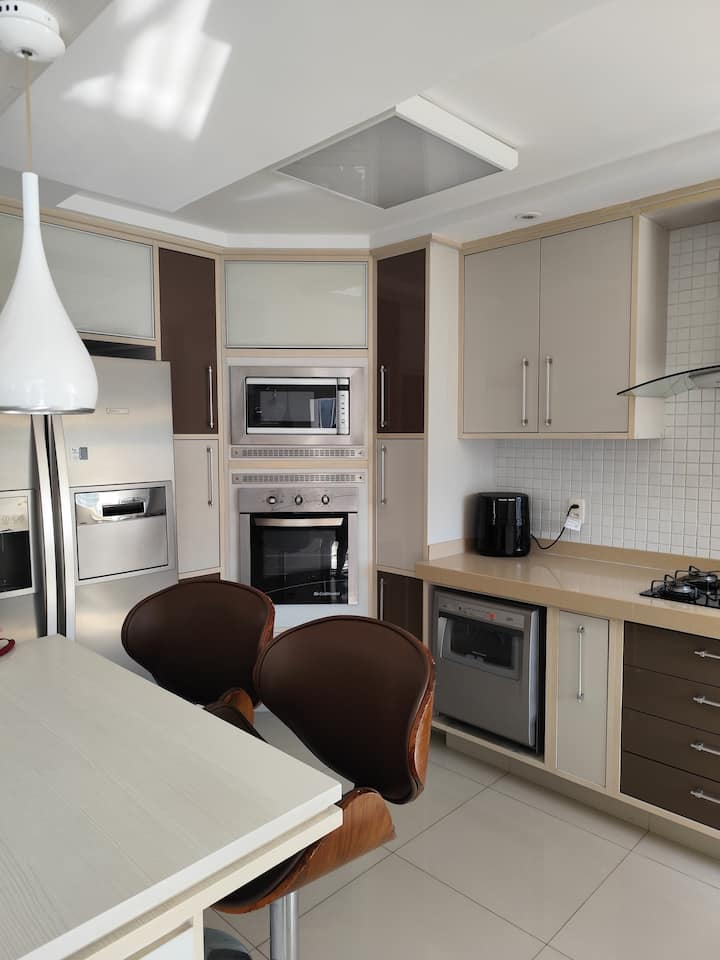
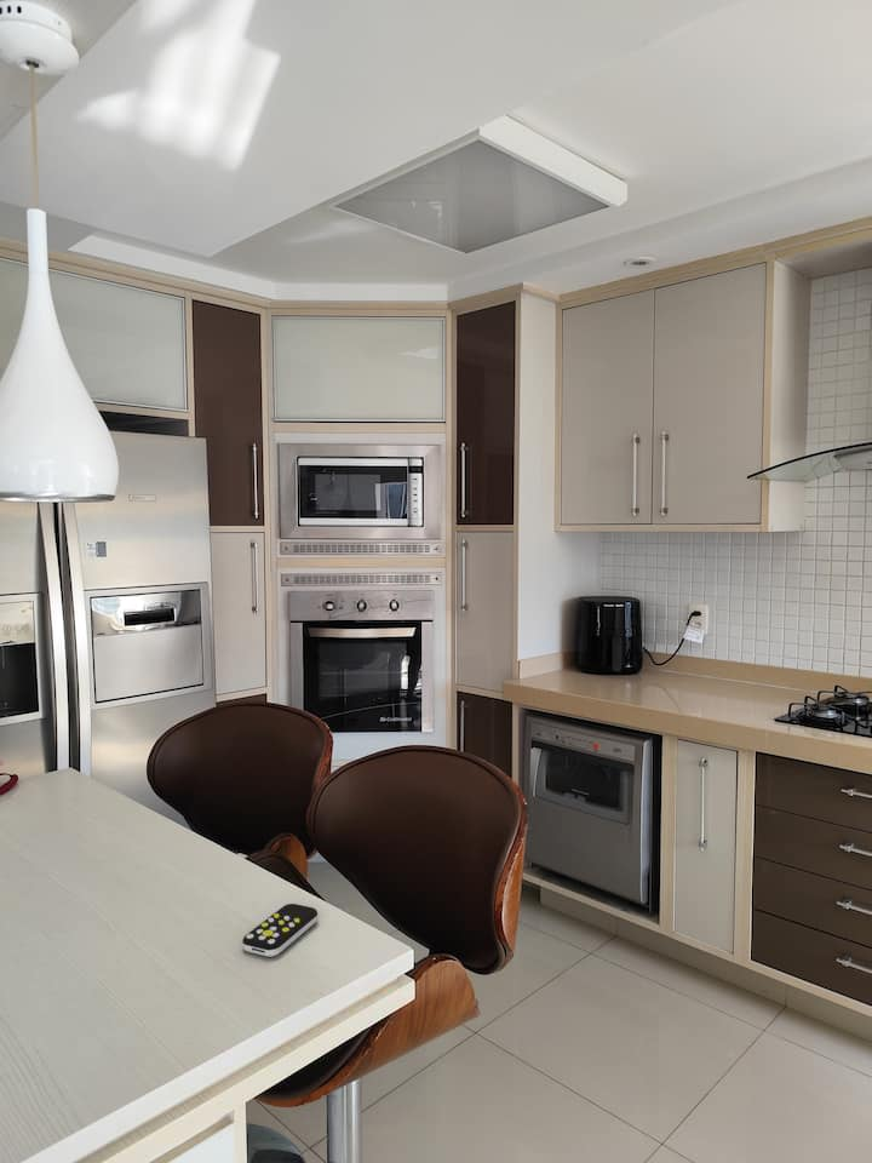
+ remote control [241,903,319,958]
